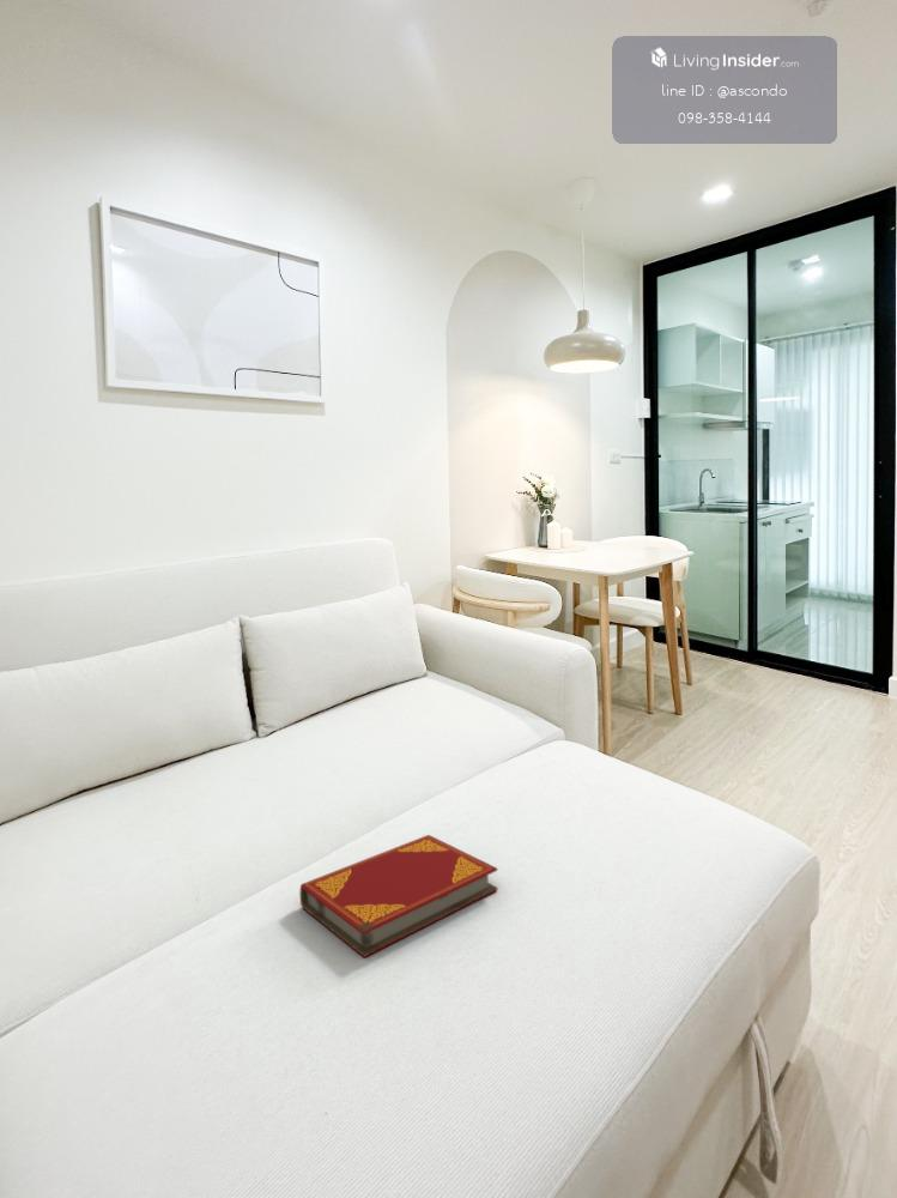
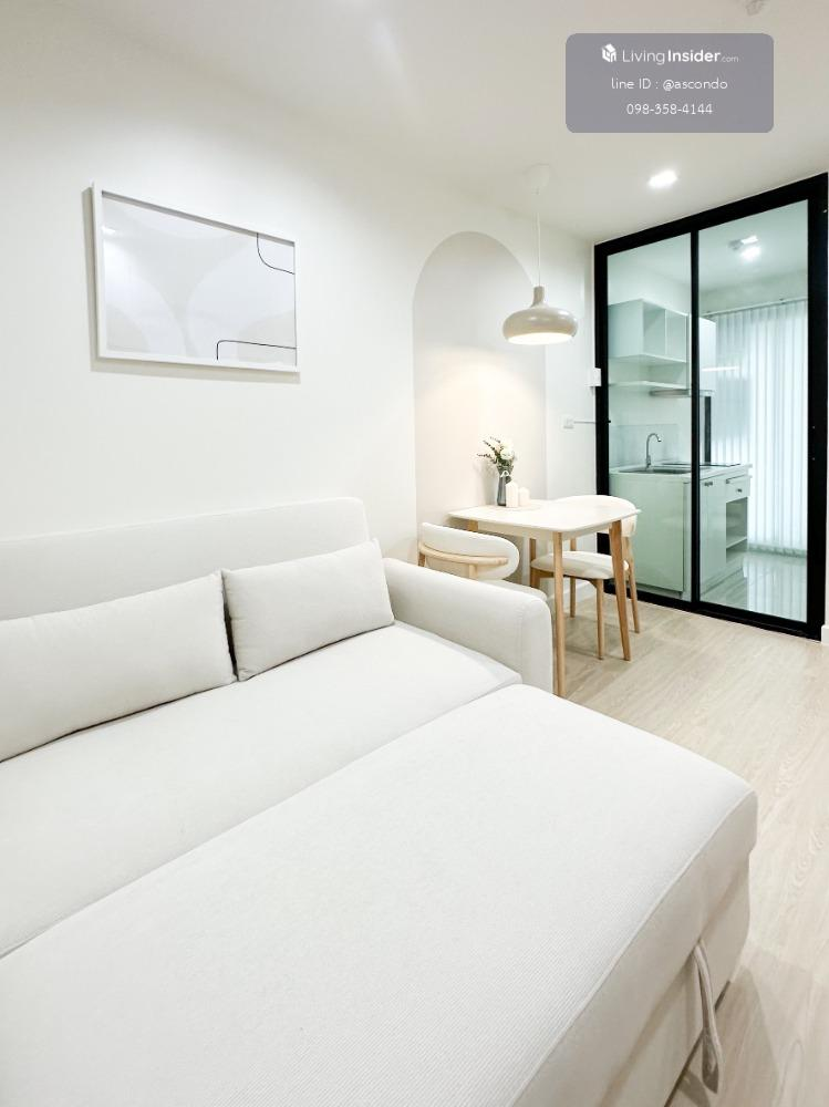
- hardback book [298,834,498,958]
